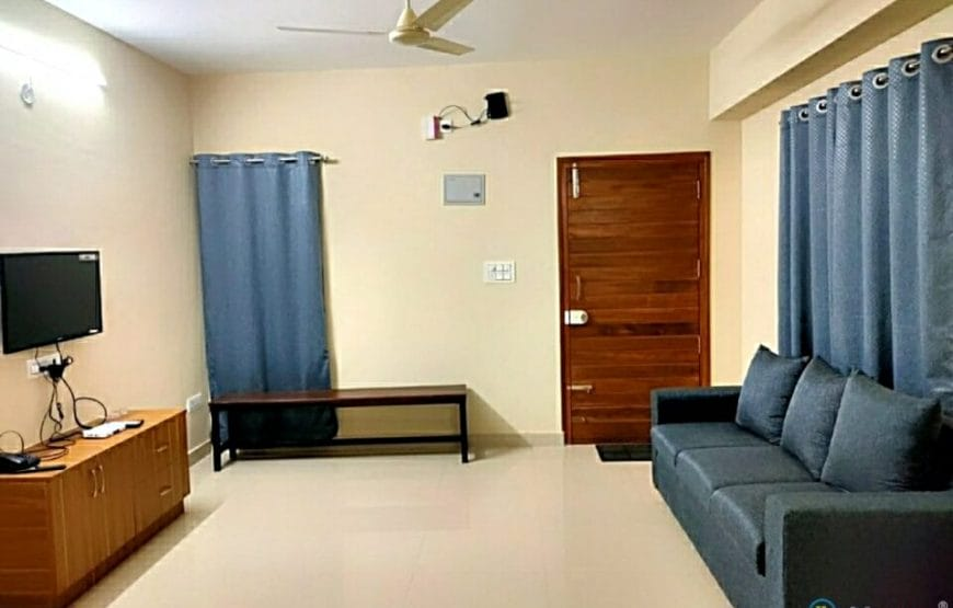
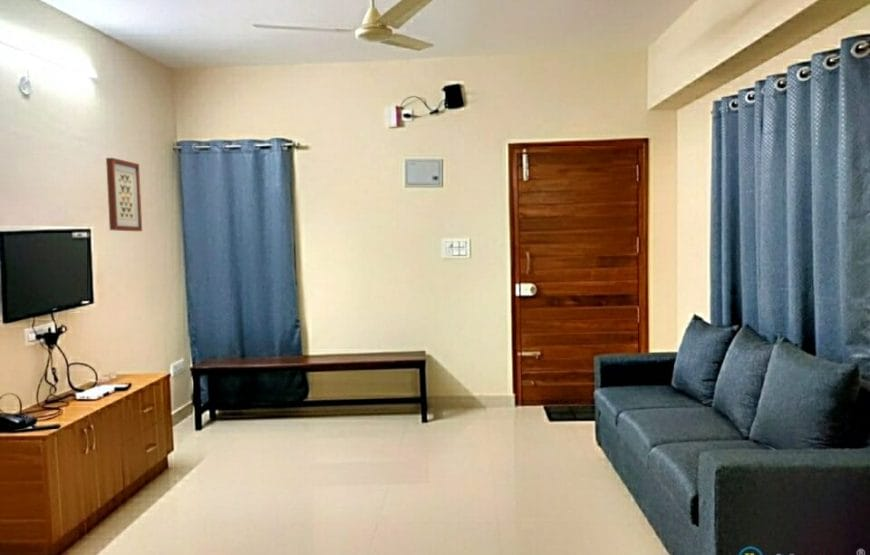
+ wall art [105,157,143,232]
